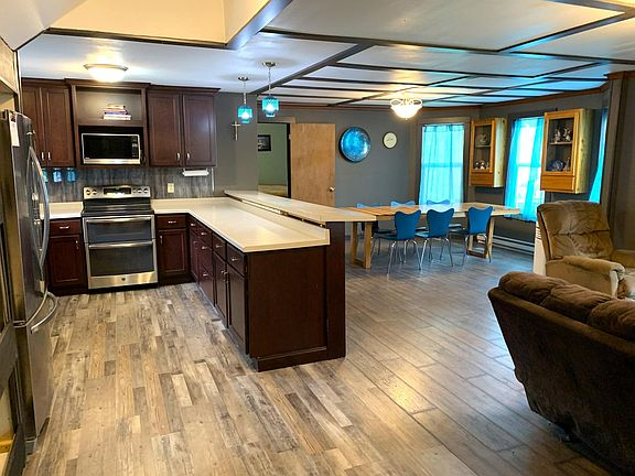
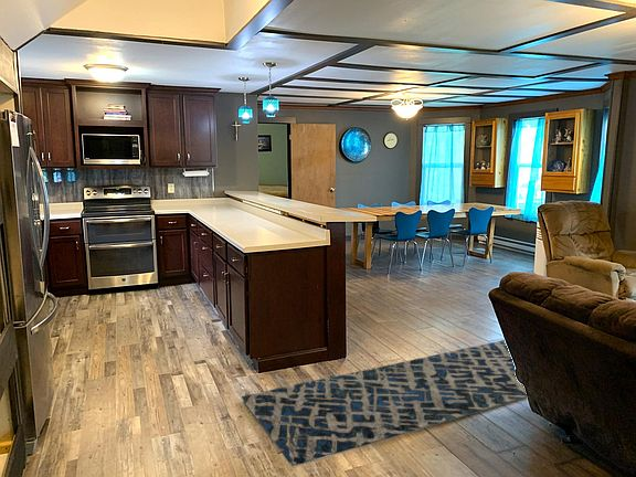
+ rug [241,339,528,469]
